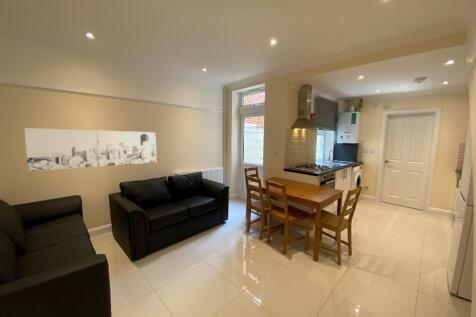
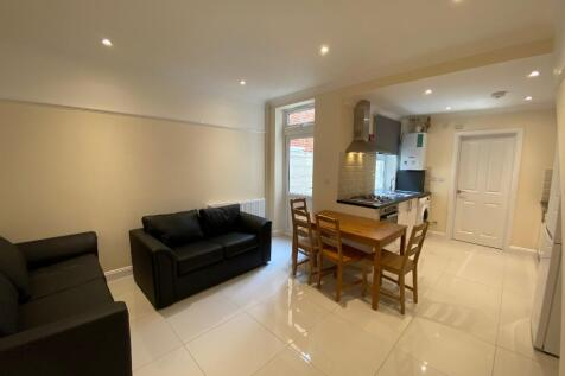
- wall art [23,127,157,173]
